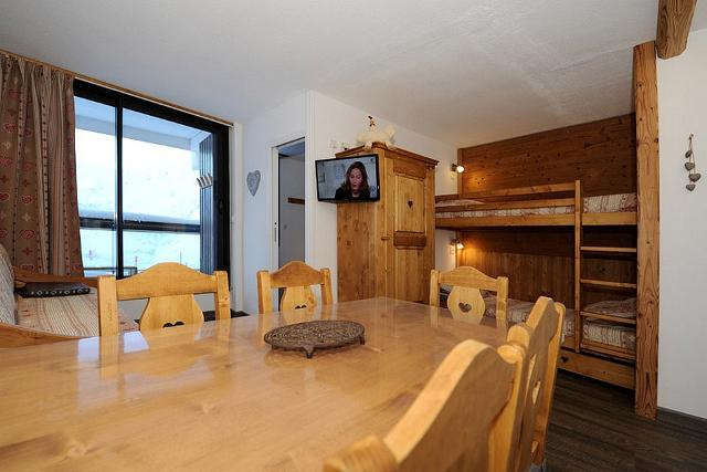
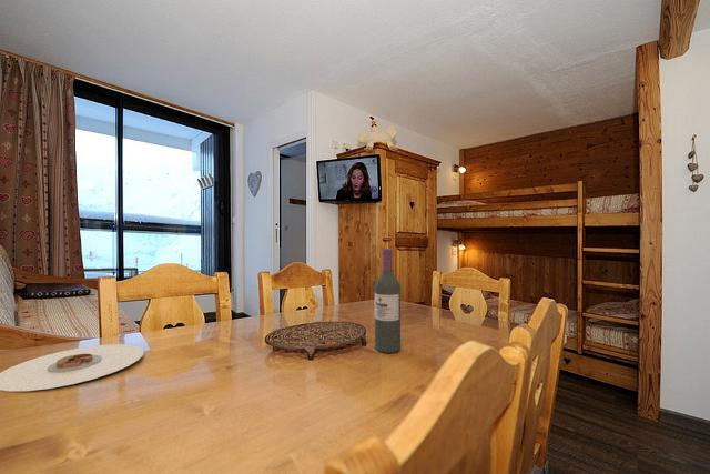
+ wine bottle [374,248,402,354]
+ plate [0,343,144,393]
